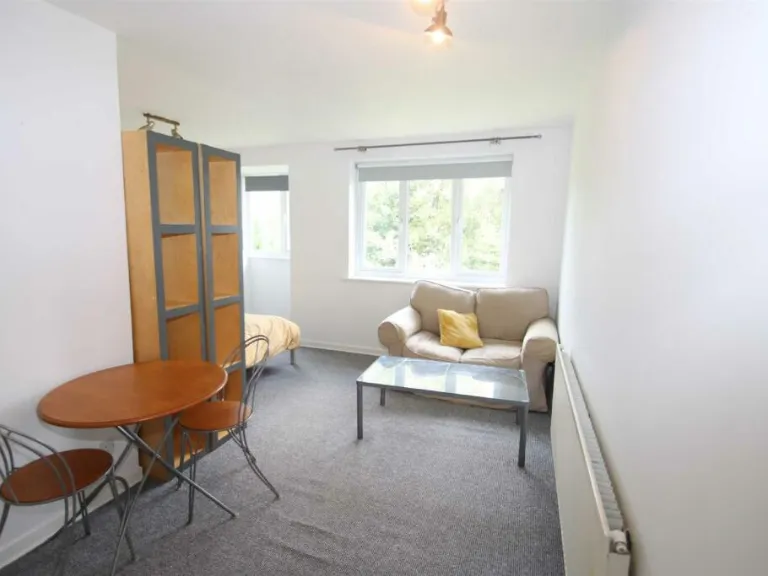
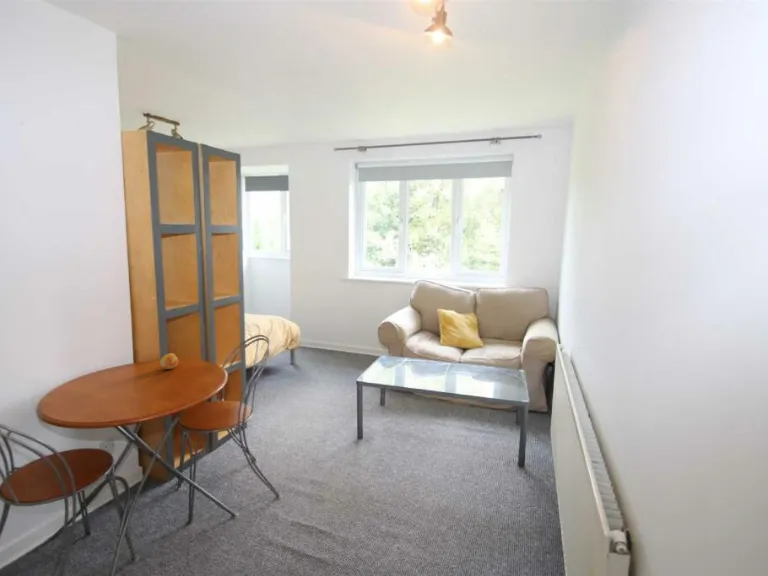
+ fruit [159,352,179,370]
